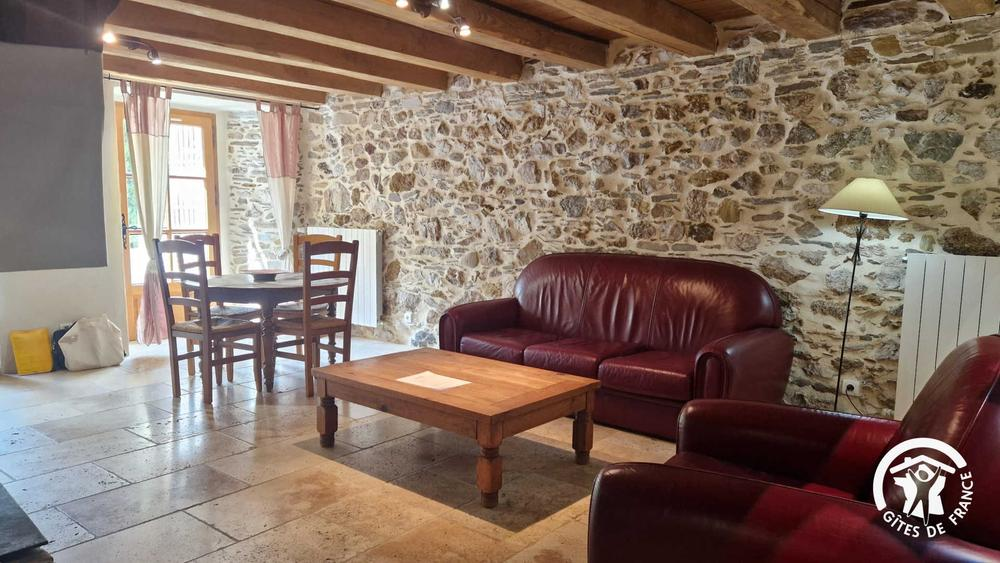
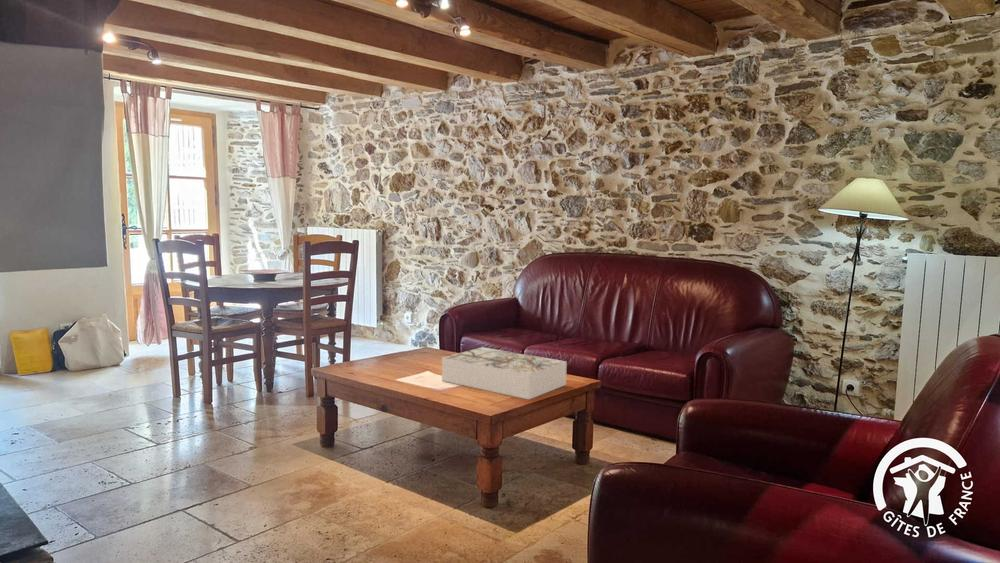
+ board game [441,346,568,401]
